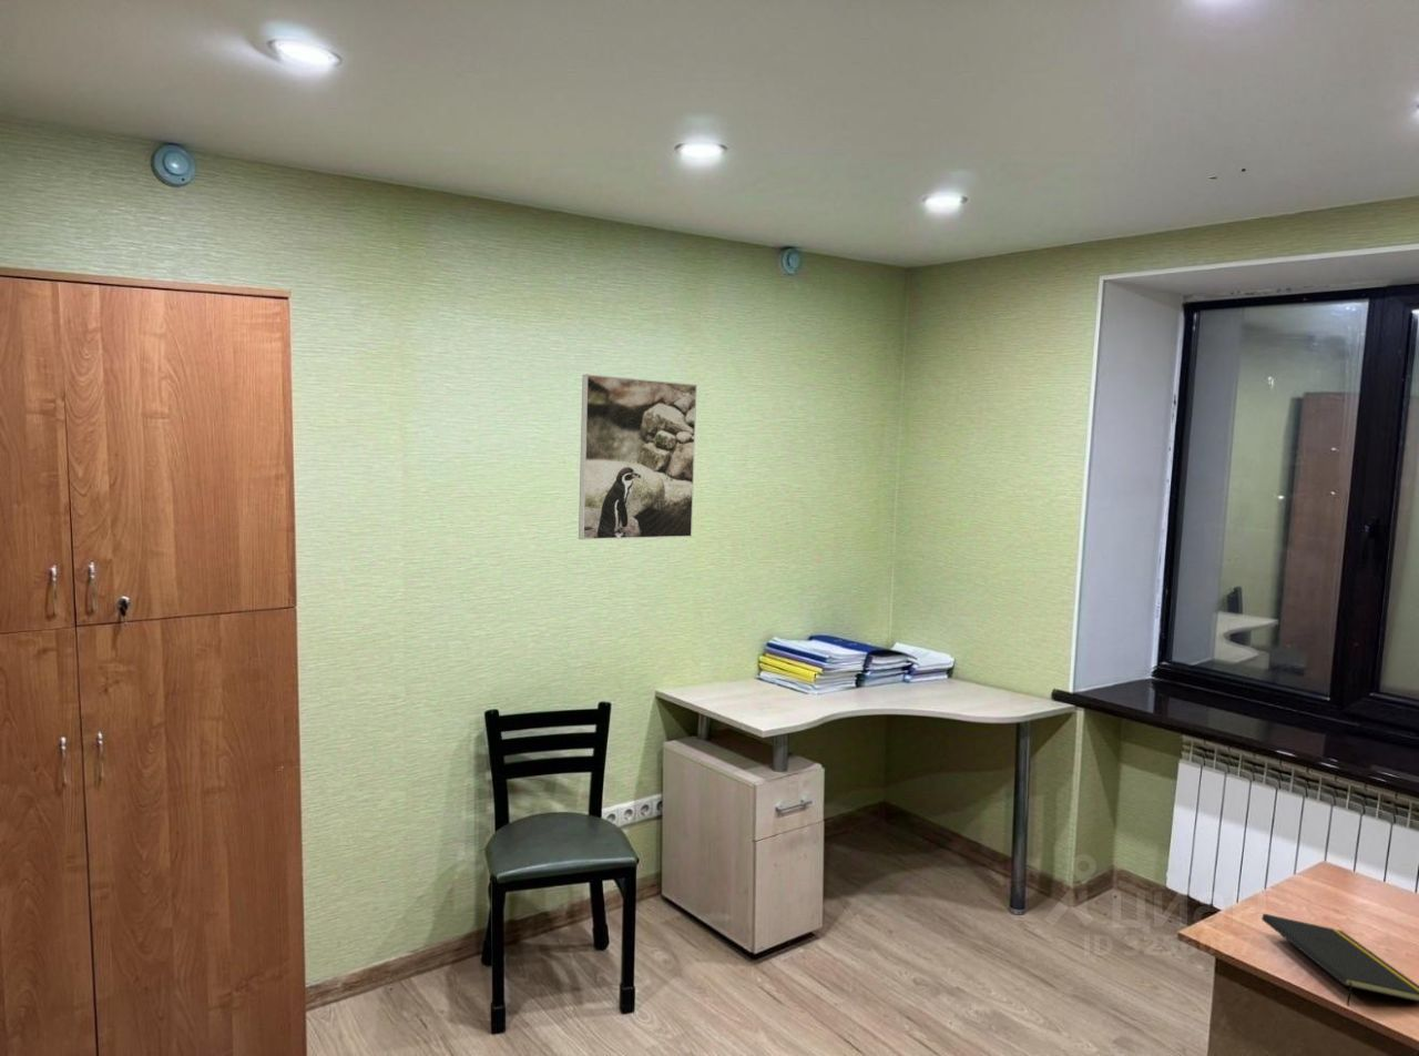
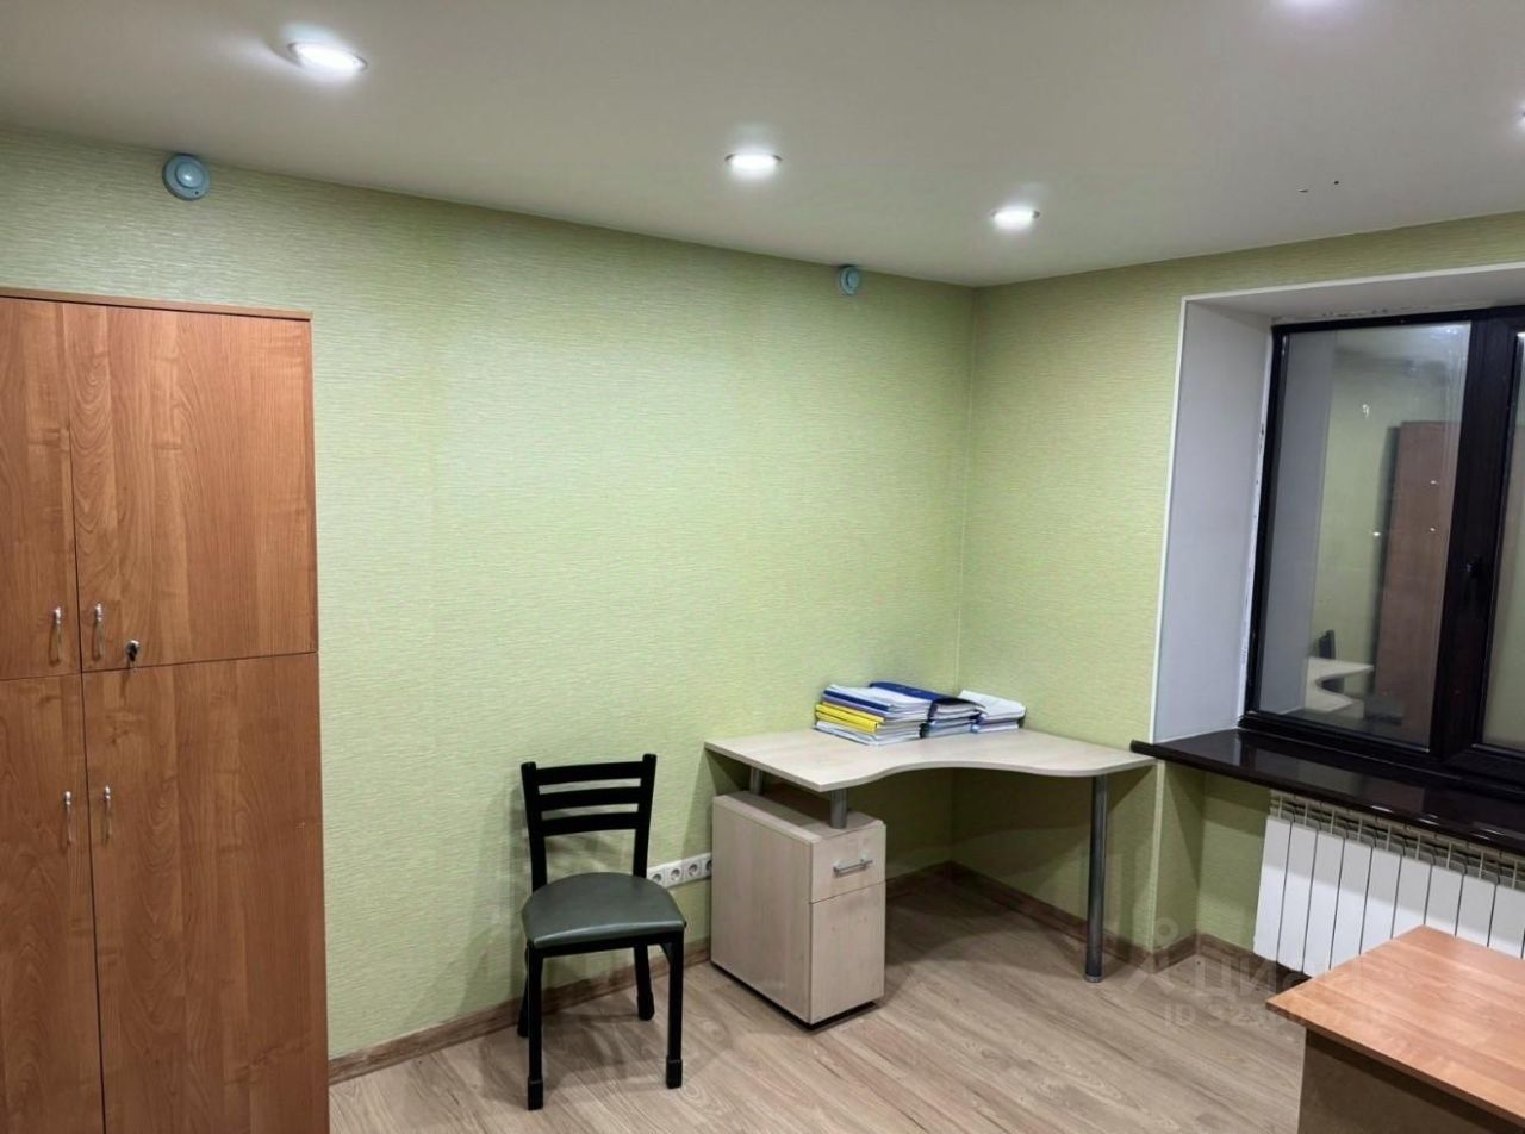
- notepad [1260,913,1419,1007]
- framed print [578,374,698,541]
